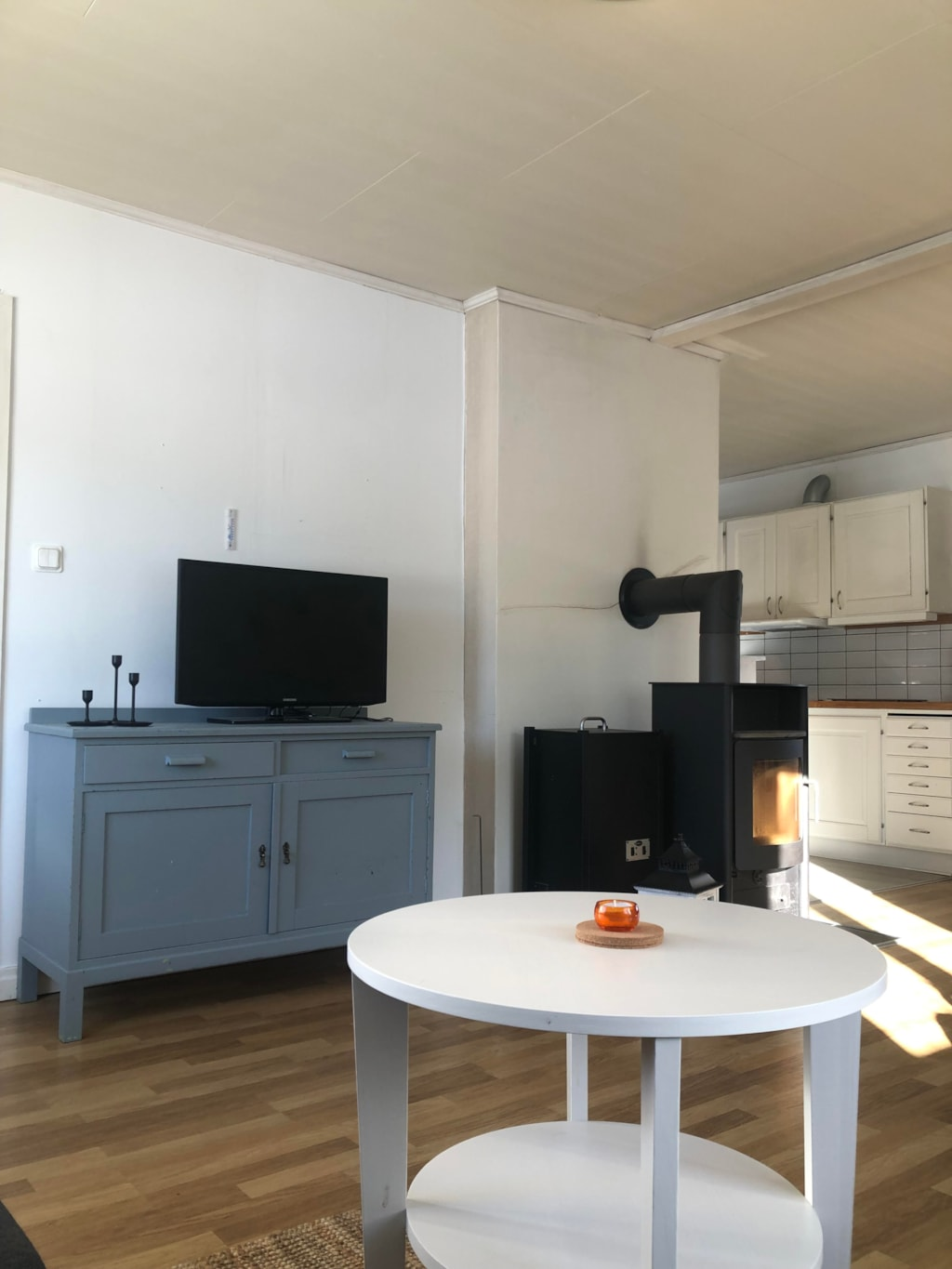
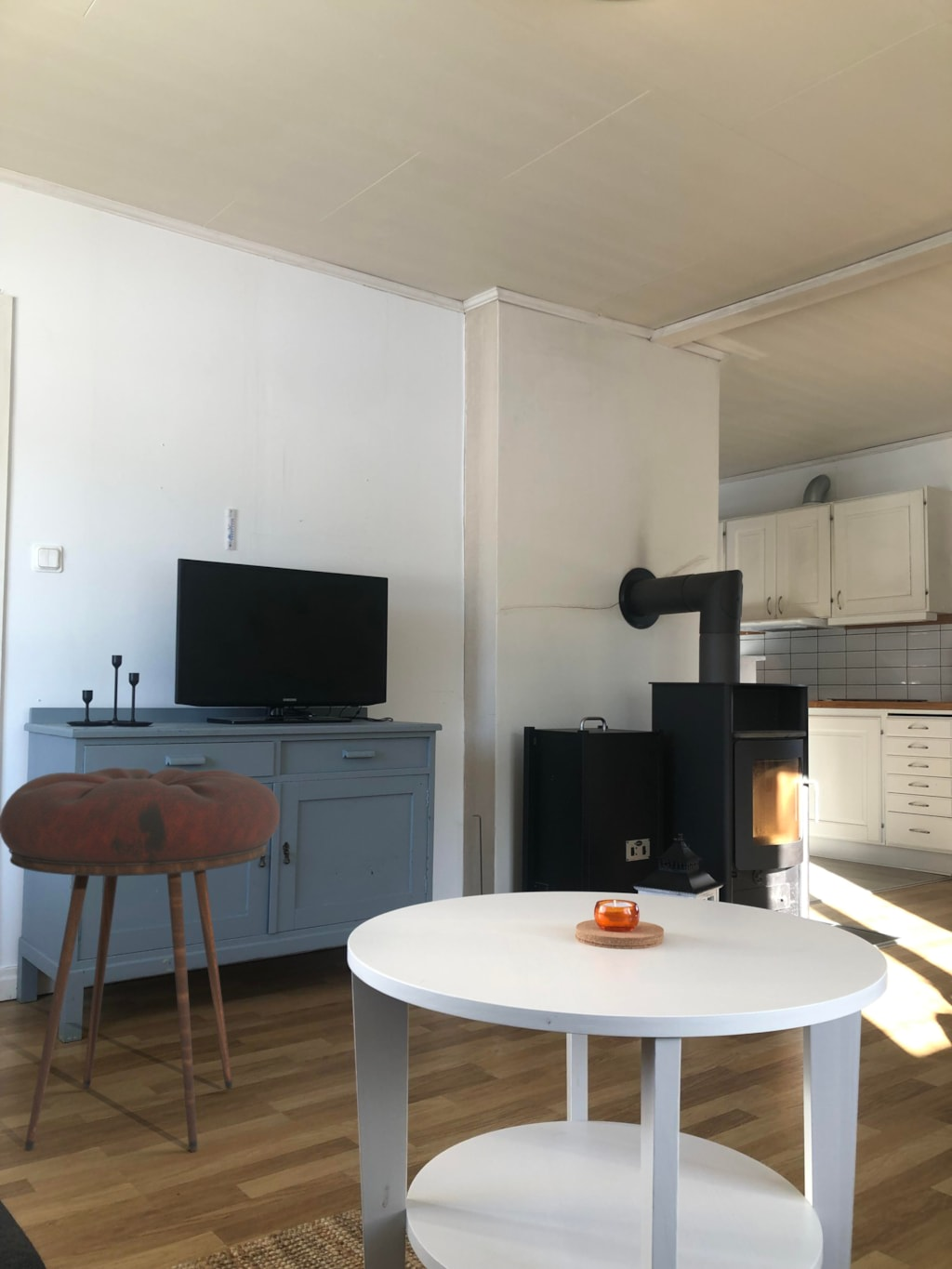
+ stool [0,767,281,1154]
